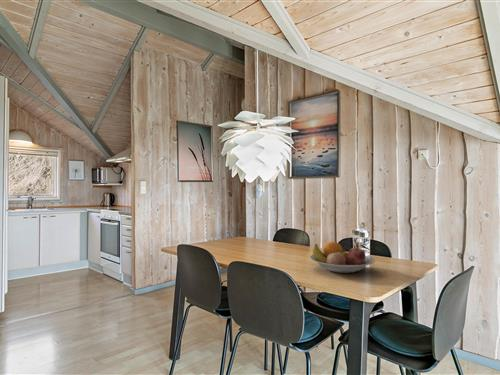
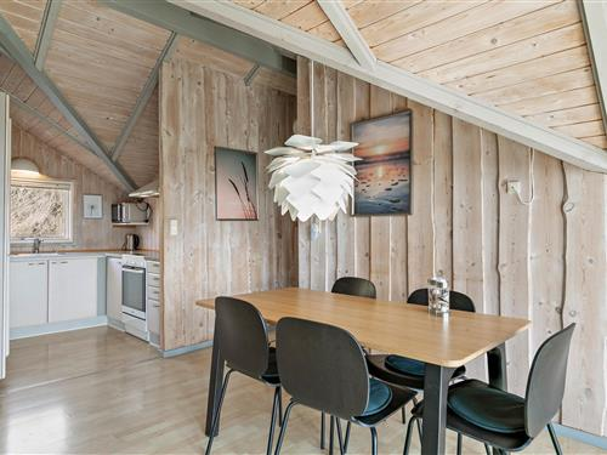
- fruit bowl [309,241,376,274]
